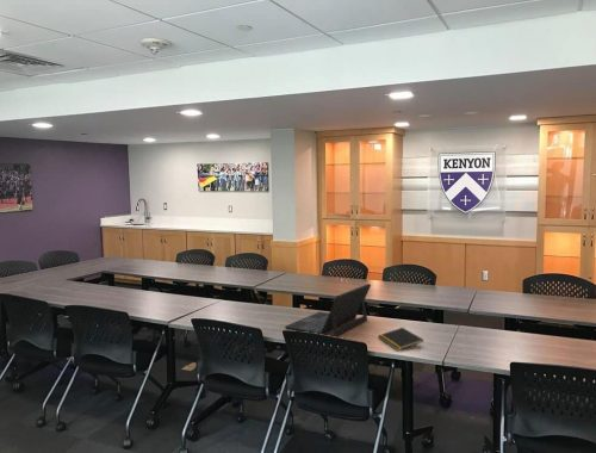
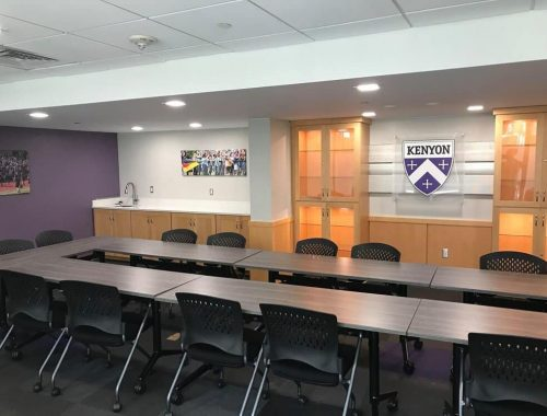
- notepad [377,327,424,352]
- laptop [284,283,372,337]
